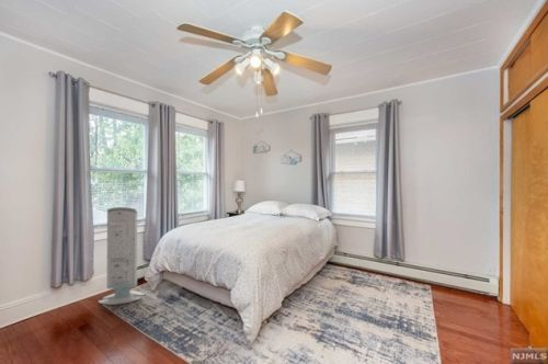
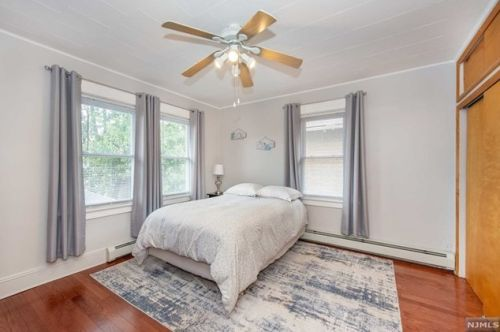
- air purifier [98,206,145,306]
